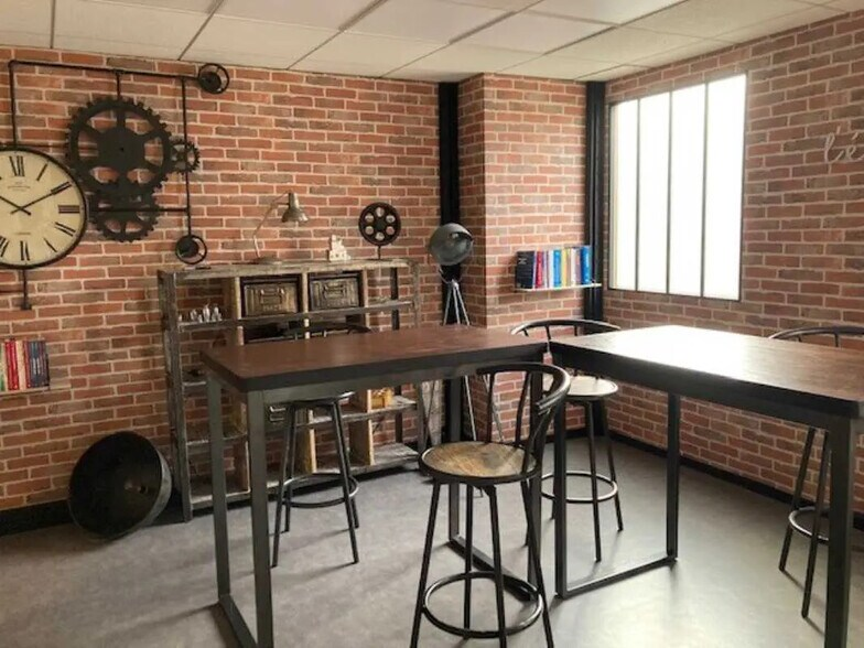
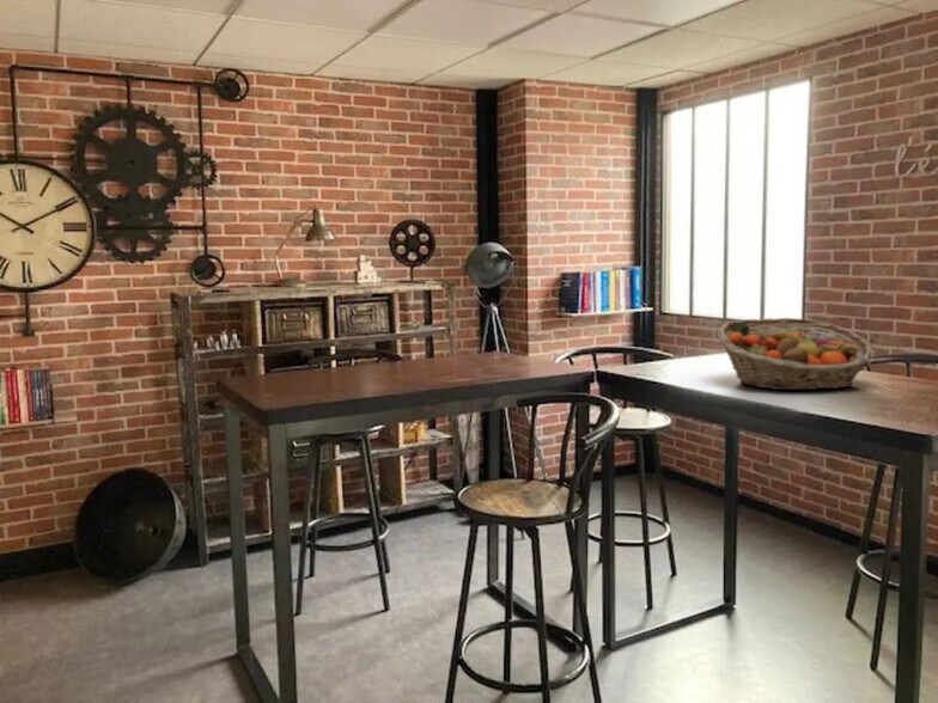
+ fruit basket [717,317,877,391]
